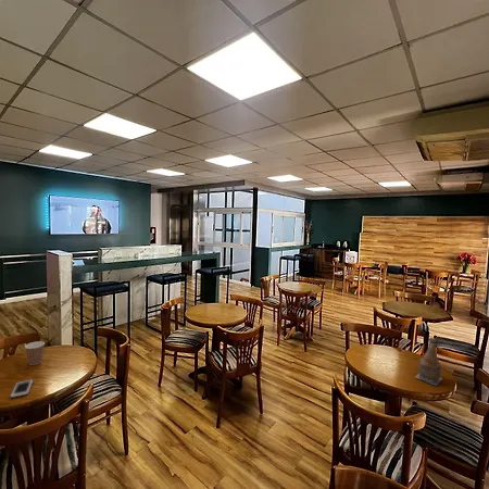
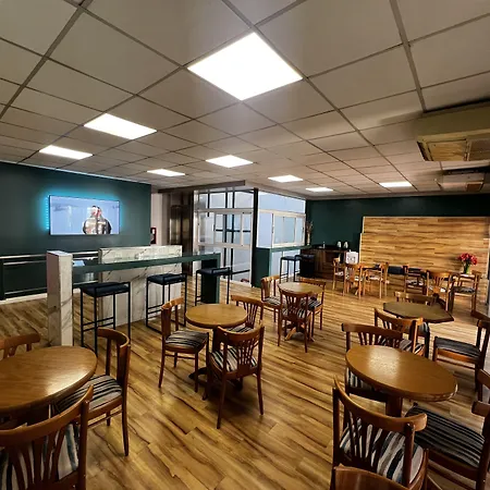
- bottle [414,337,443,387]
- cell phone [9,378,34,399]
- coffee cup [24,340,46,366]
